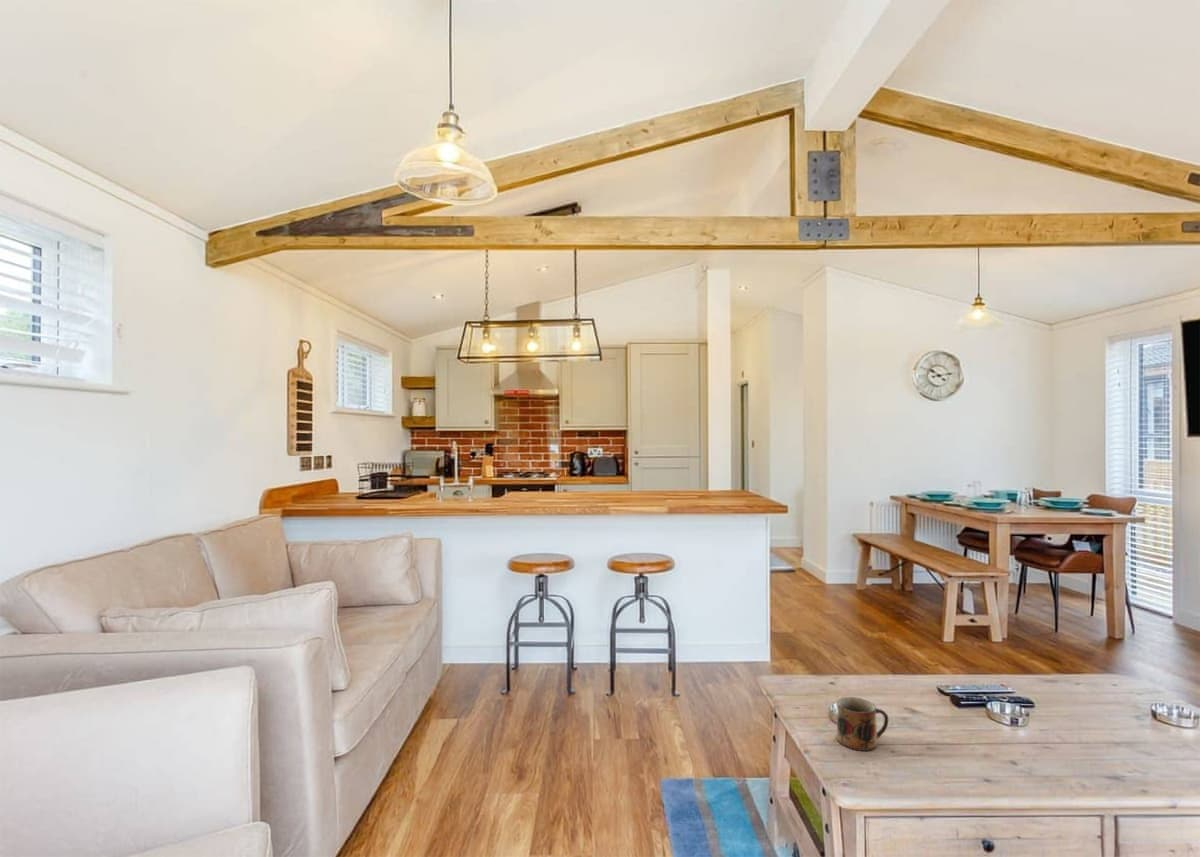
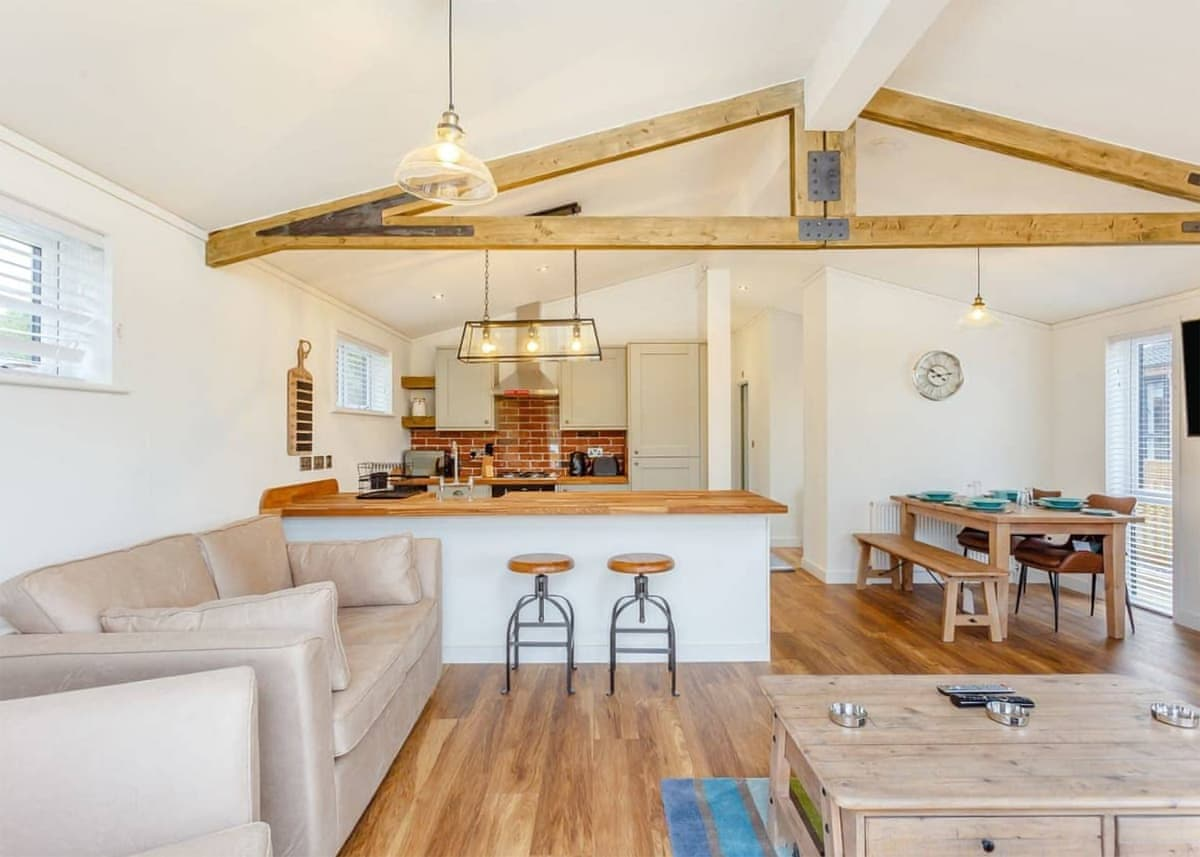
- mug [836,696,889,752]
